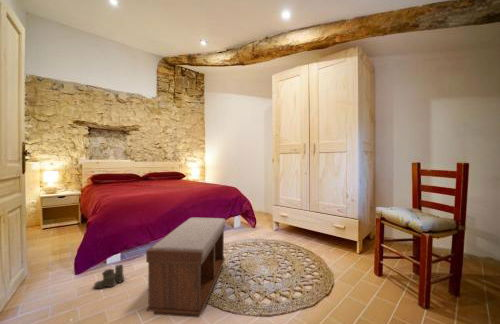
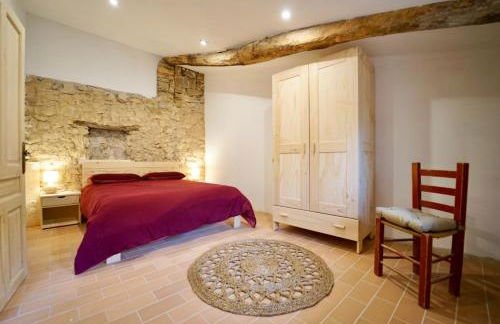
- bench [145,217,227,318]
- boots [93,263,125,290]
